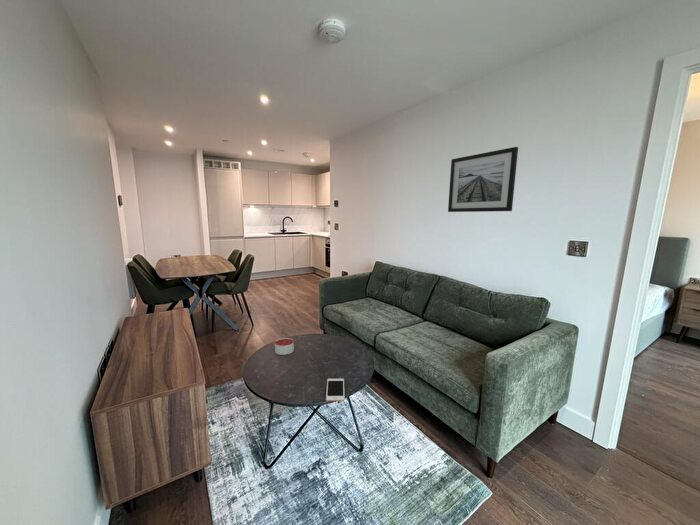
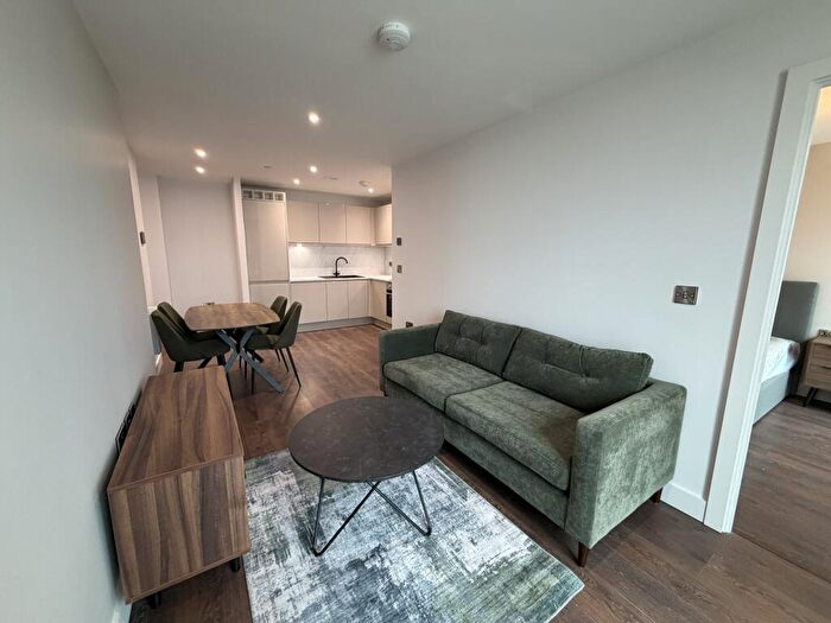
- wall art [447,146,519,213]
- cell phone [325,378,346,402]
- candle [274,337,295,356]
